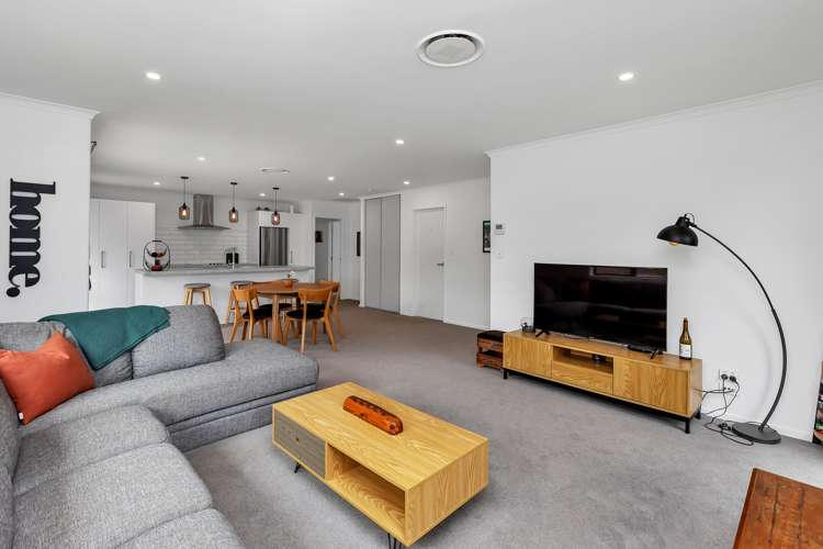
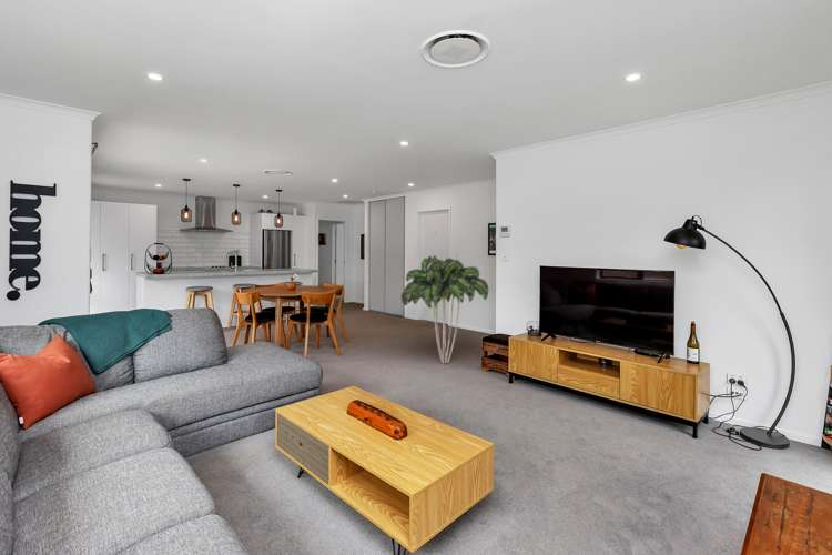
+ indoor plant [400,254,489,365]
